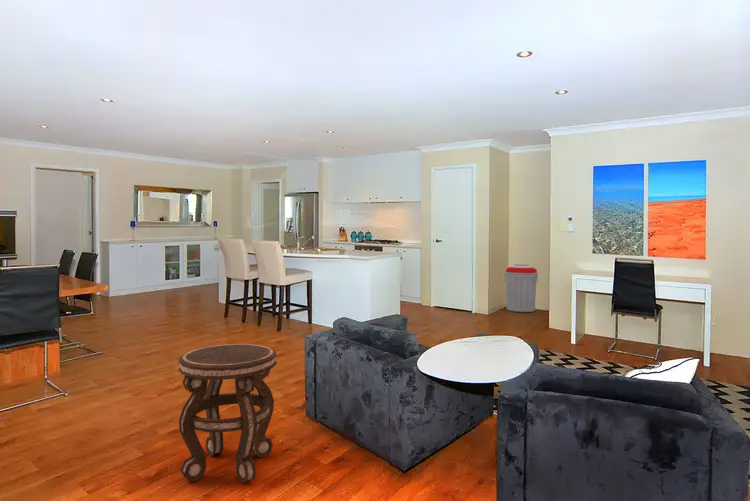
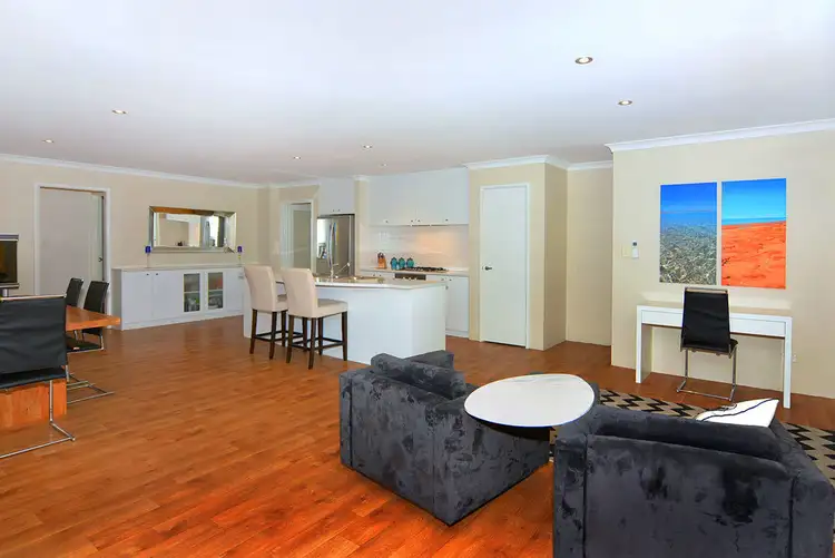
- side table [177,343,278,483]
- trash can [503,263,539,313]
